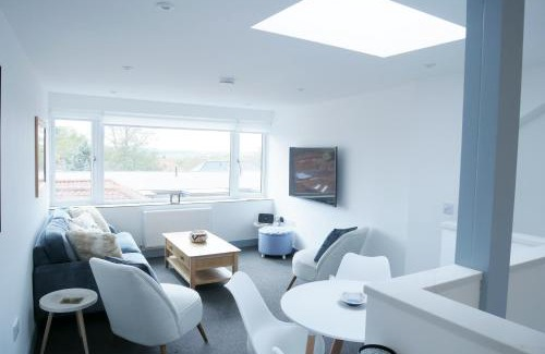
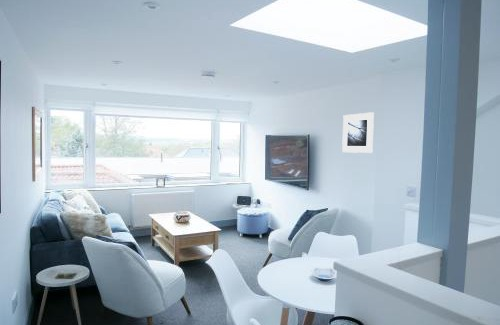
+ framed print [341,111,375,154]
